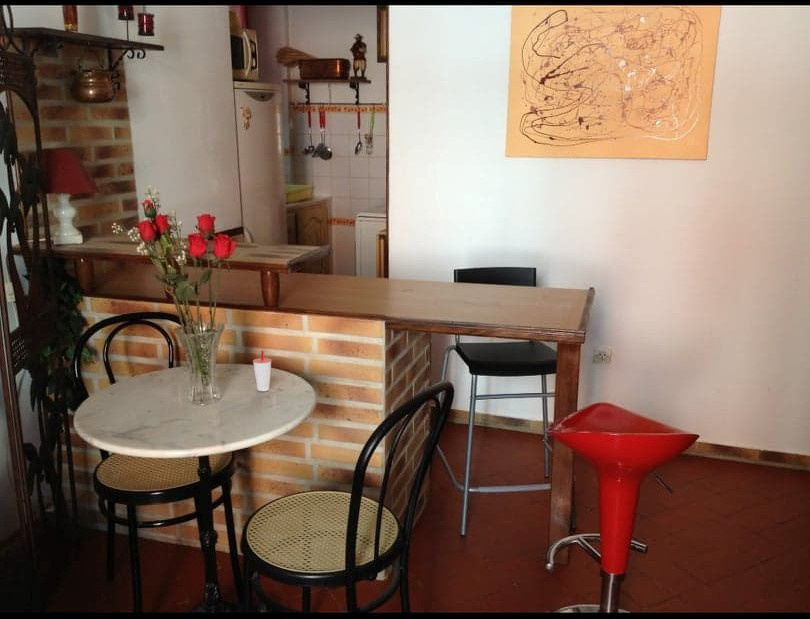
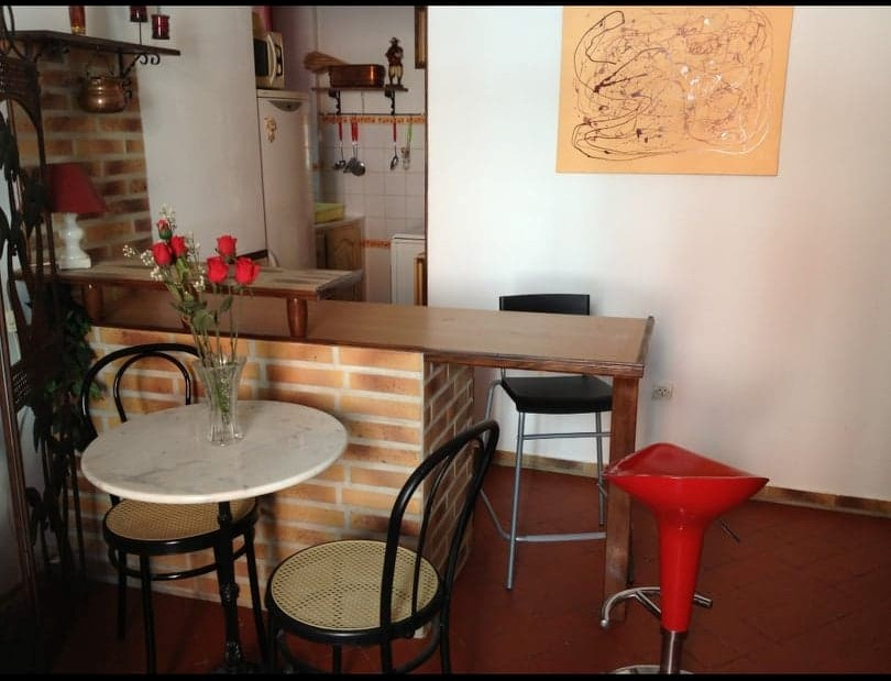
- cup [252,349,272,392]
